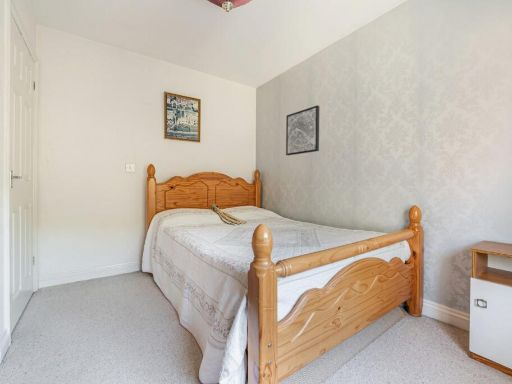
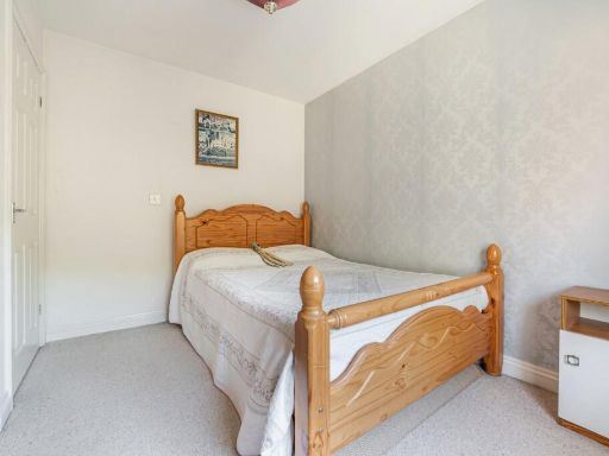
- wall art [285,104,320,156]
